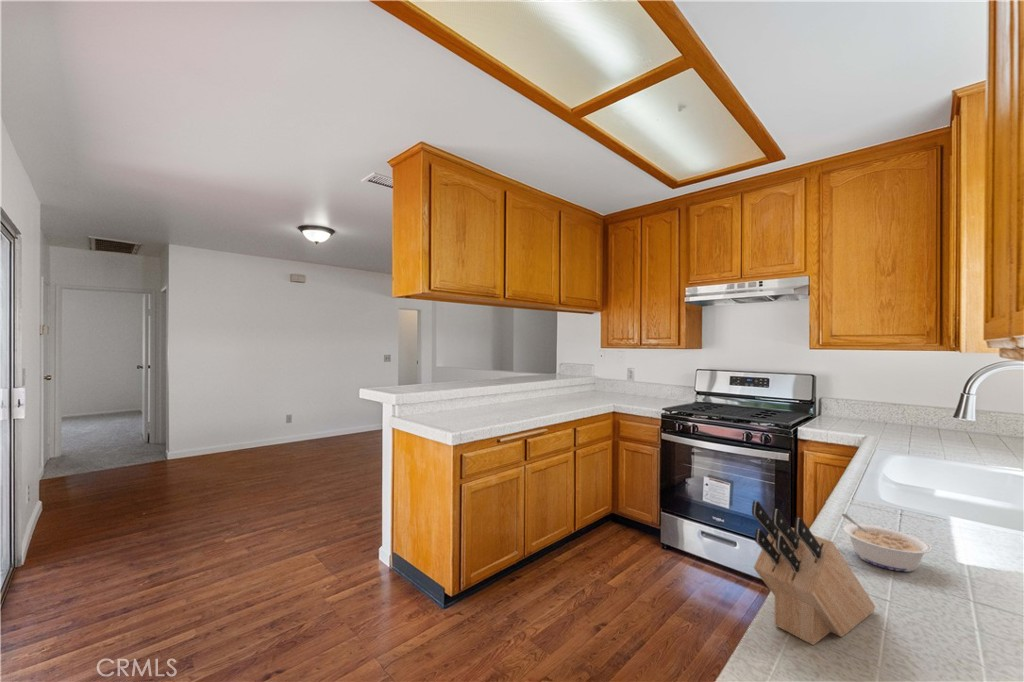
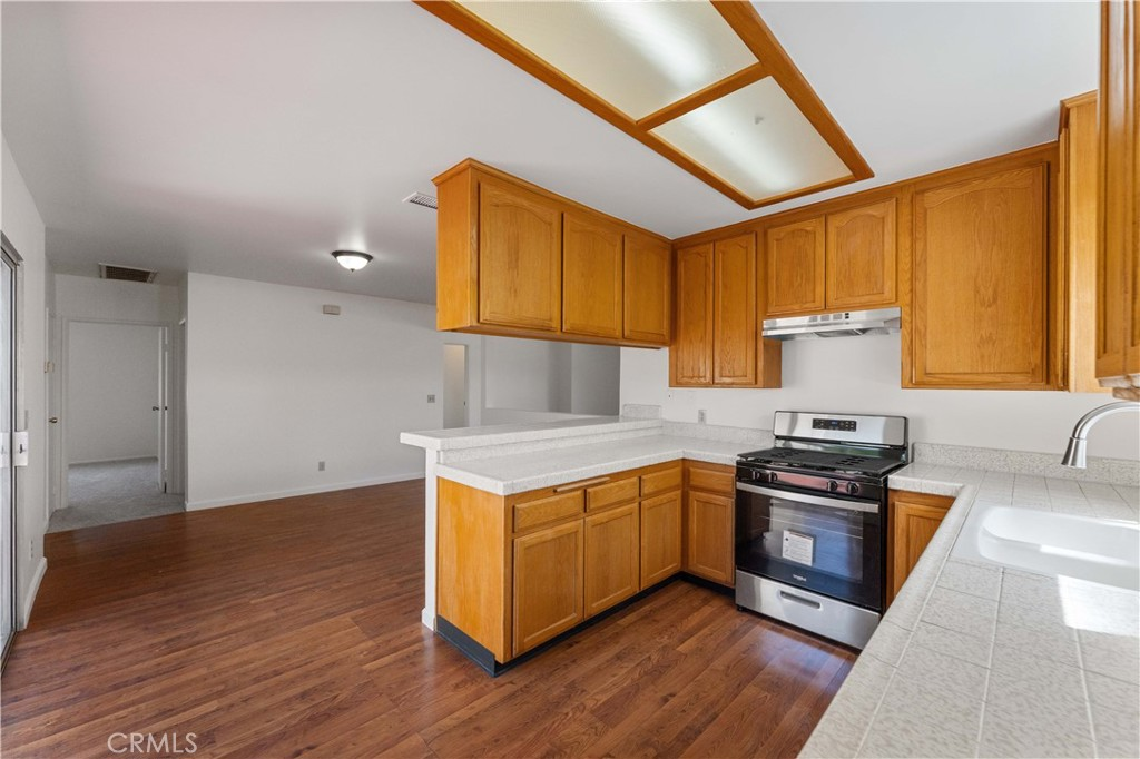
- knife block [751,500,876,646]
- legume [840,513,933,573]
